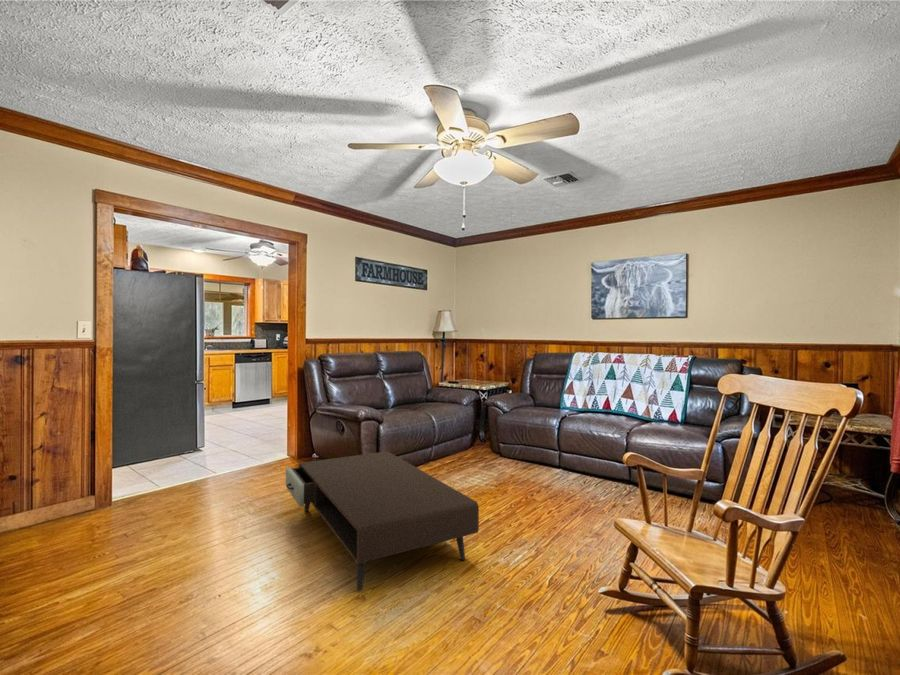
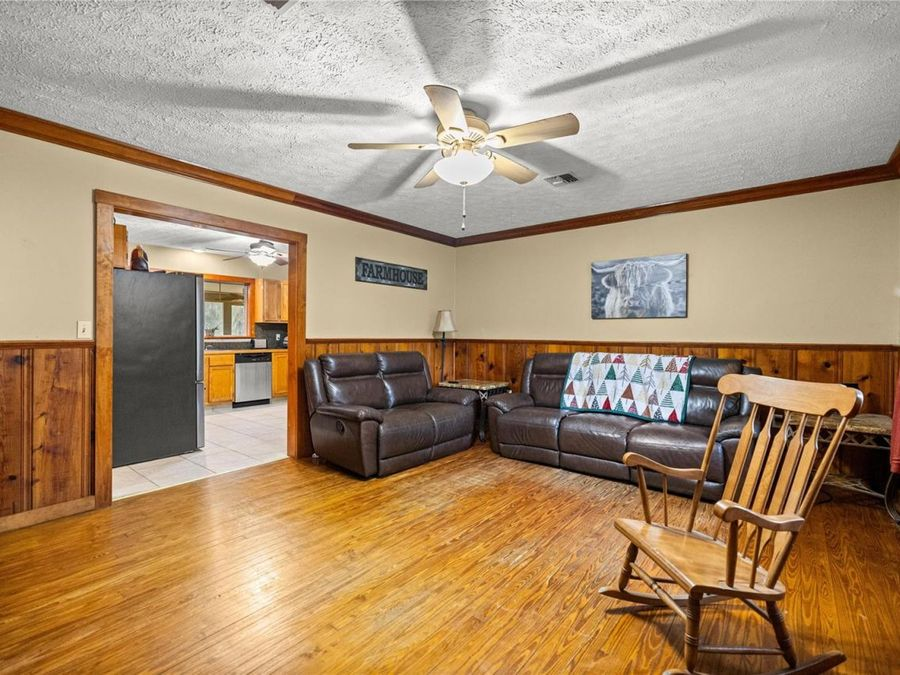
- coffee table [285,450,480,592]
